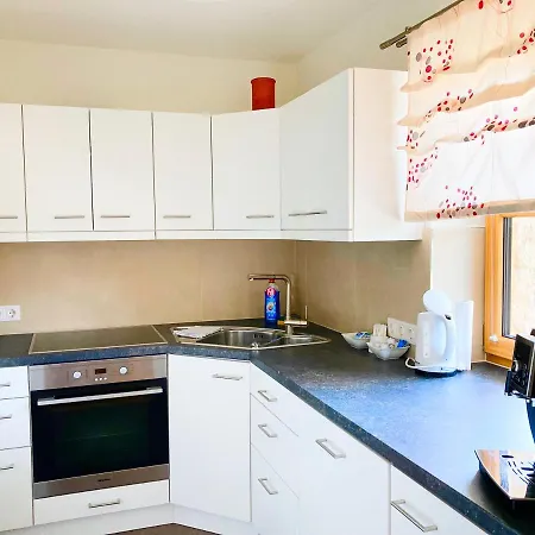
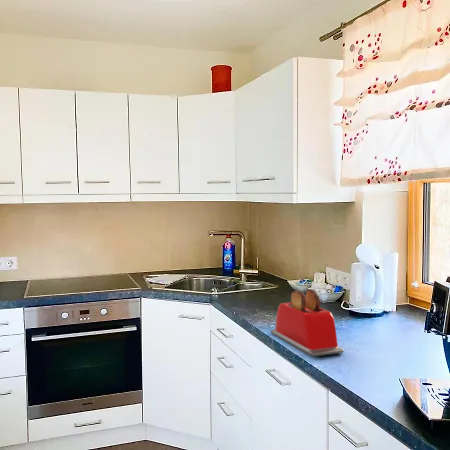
+ toaster [270,288,345,358]
